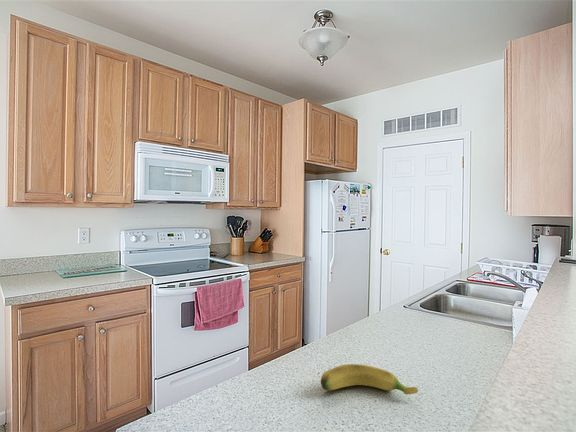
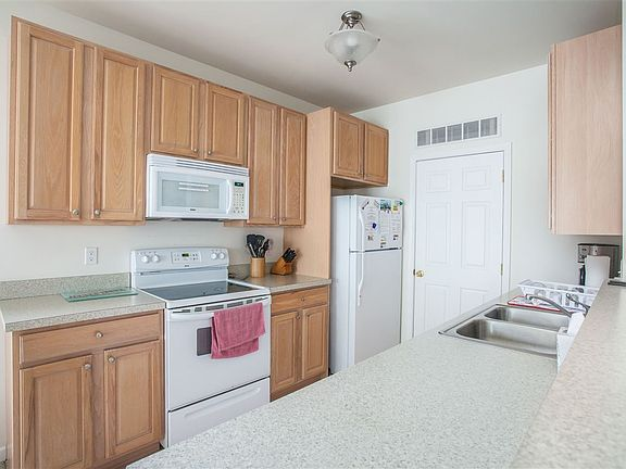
- banana [320,363,419,395]
